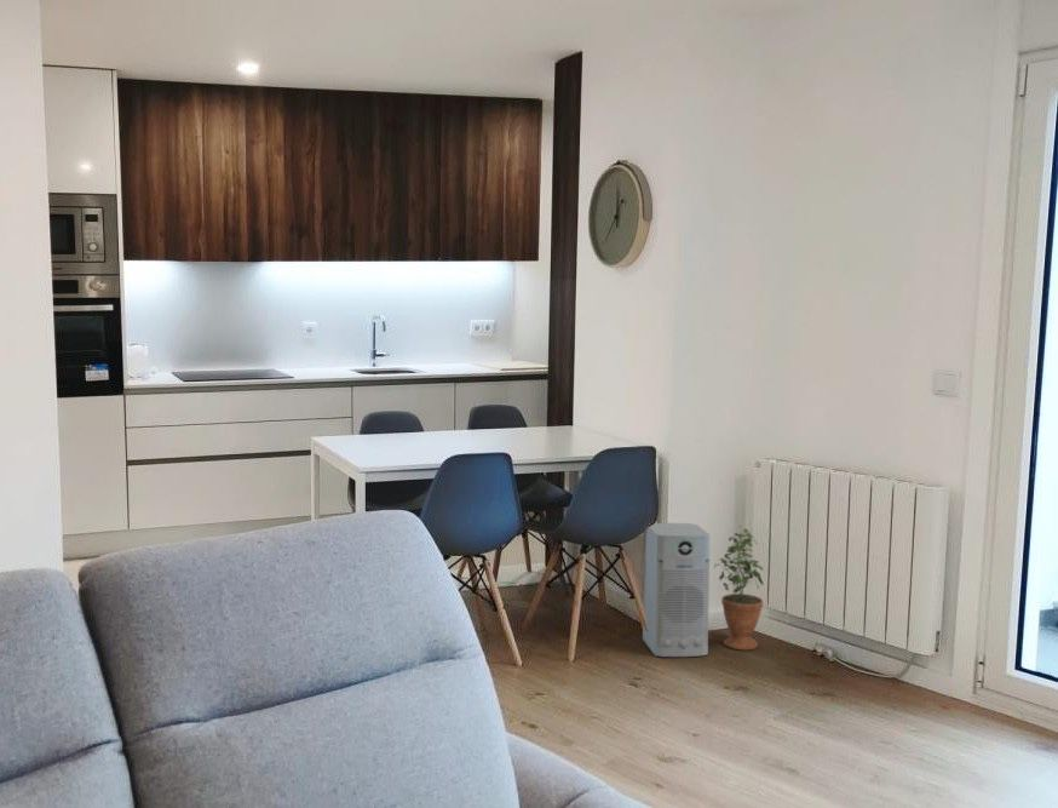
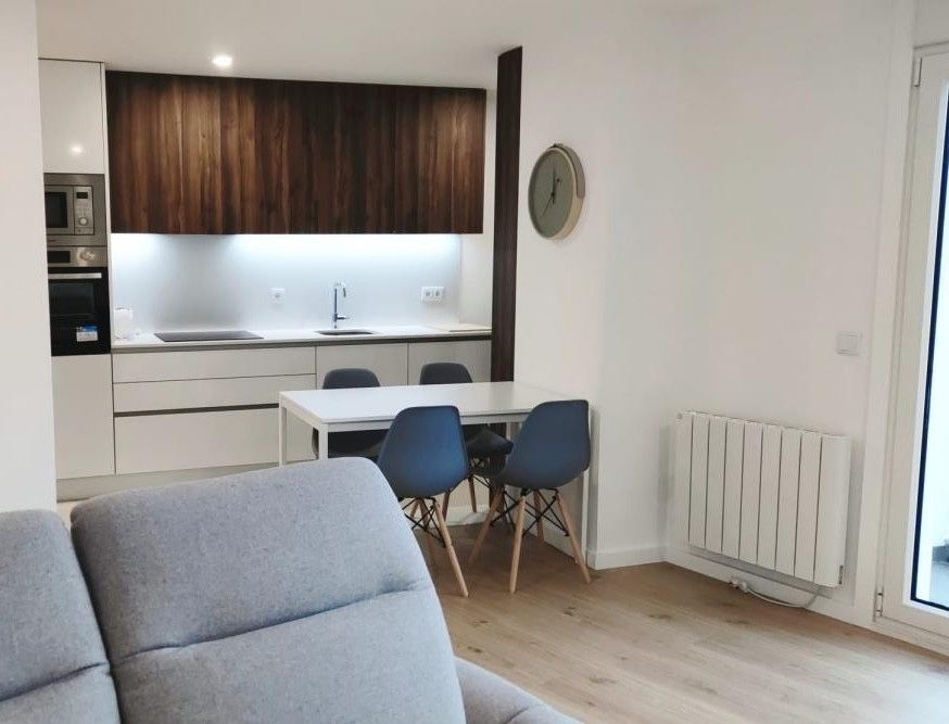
- potted plant [713,525,765,651]
- air purifier [642,522,712,658]
